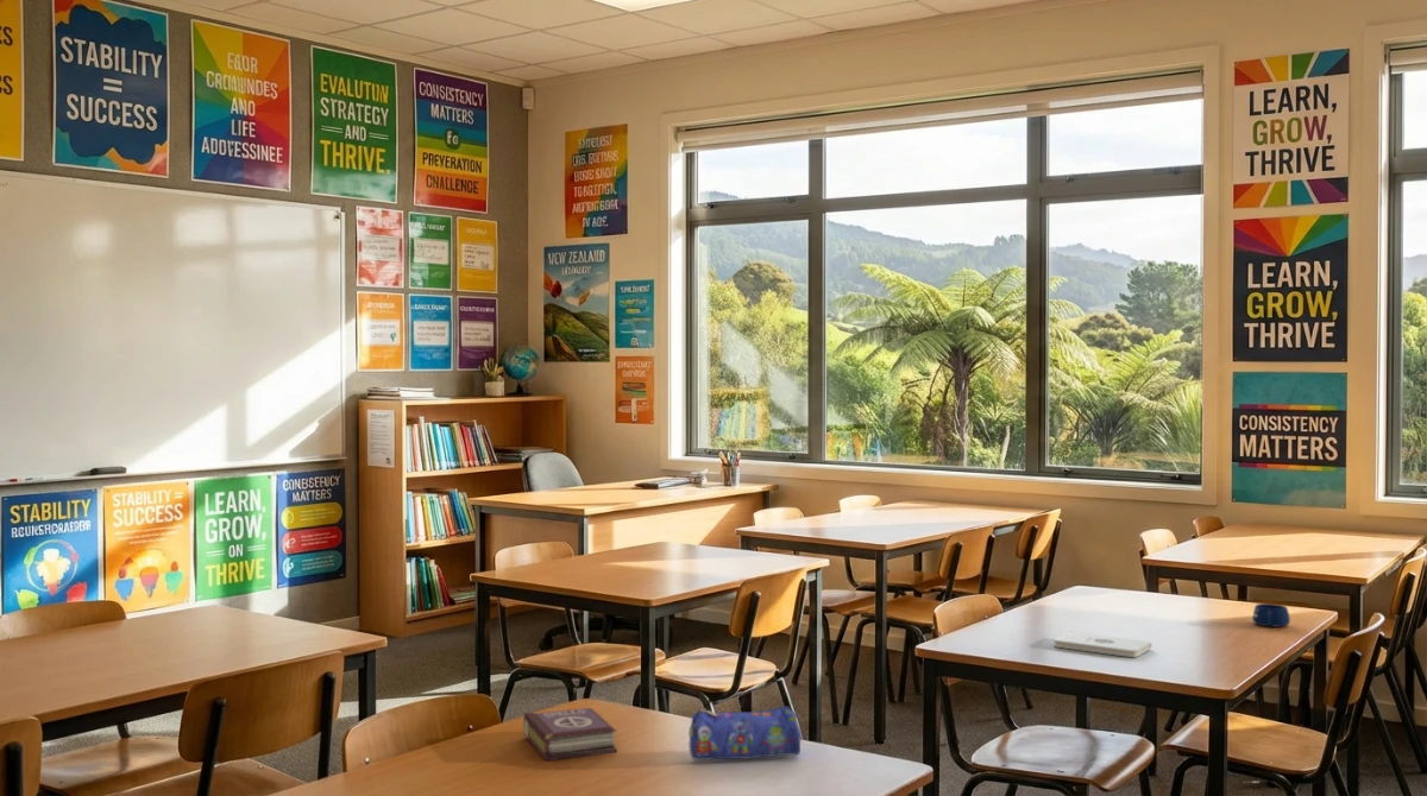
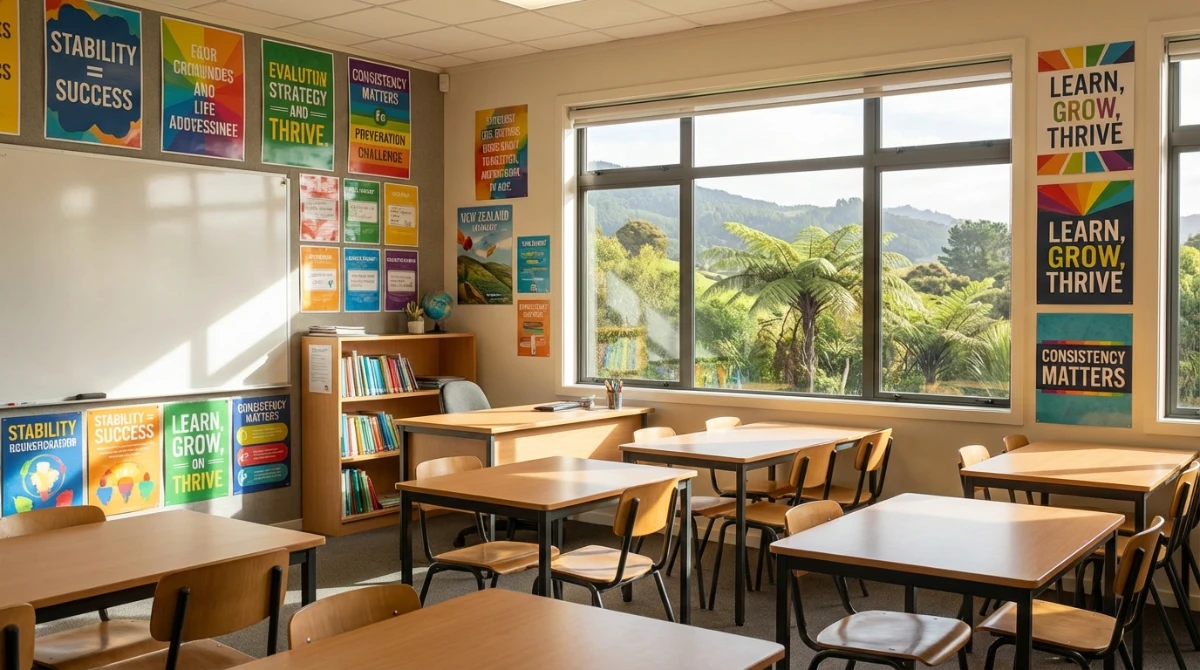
- mug [1251,602,1291,628]
- book [522,707,618,762]
- pencil case [687,706,803,762]
- notepad [1052,631,1152,658]
